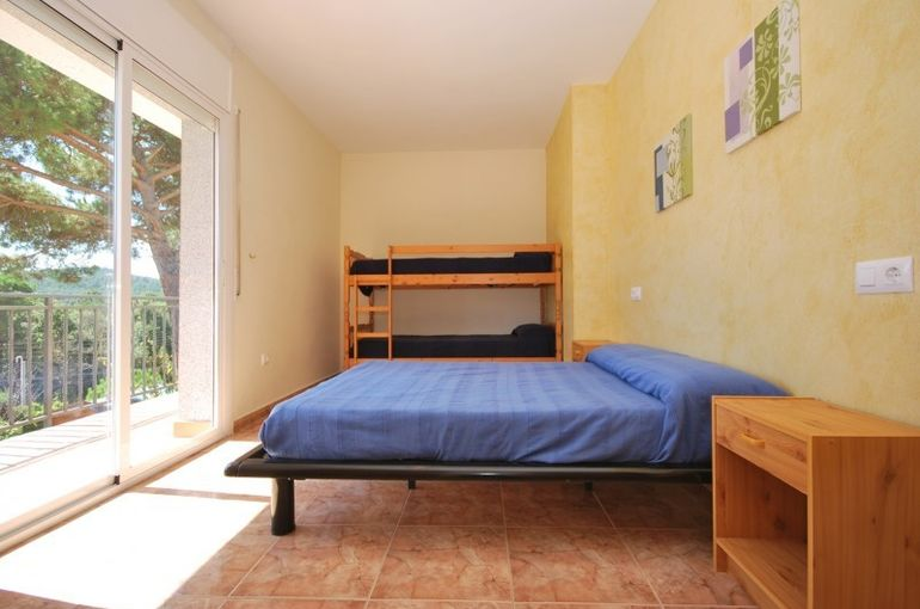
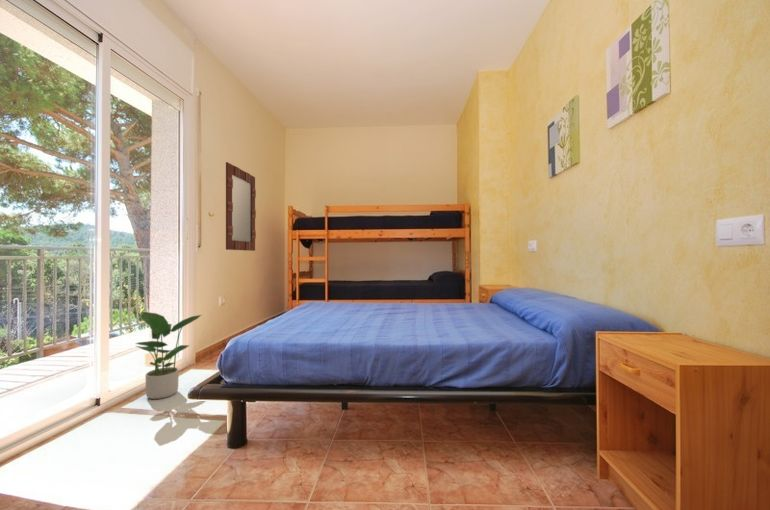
+ potted plant [135,311,202,400]
+ home mirror [225,161,257,252]
